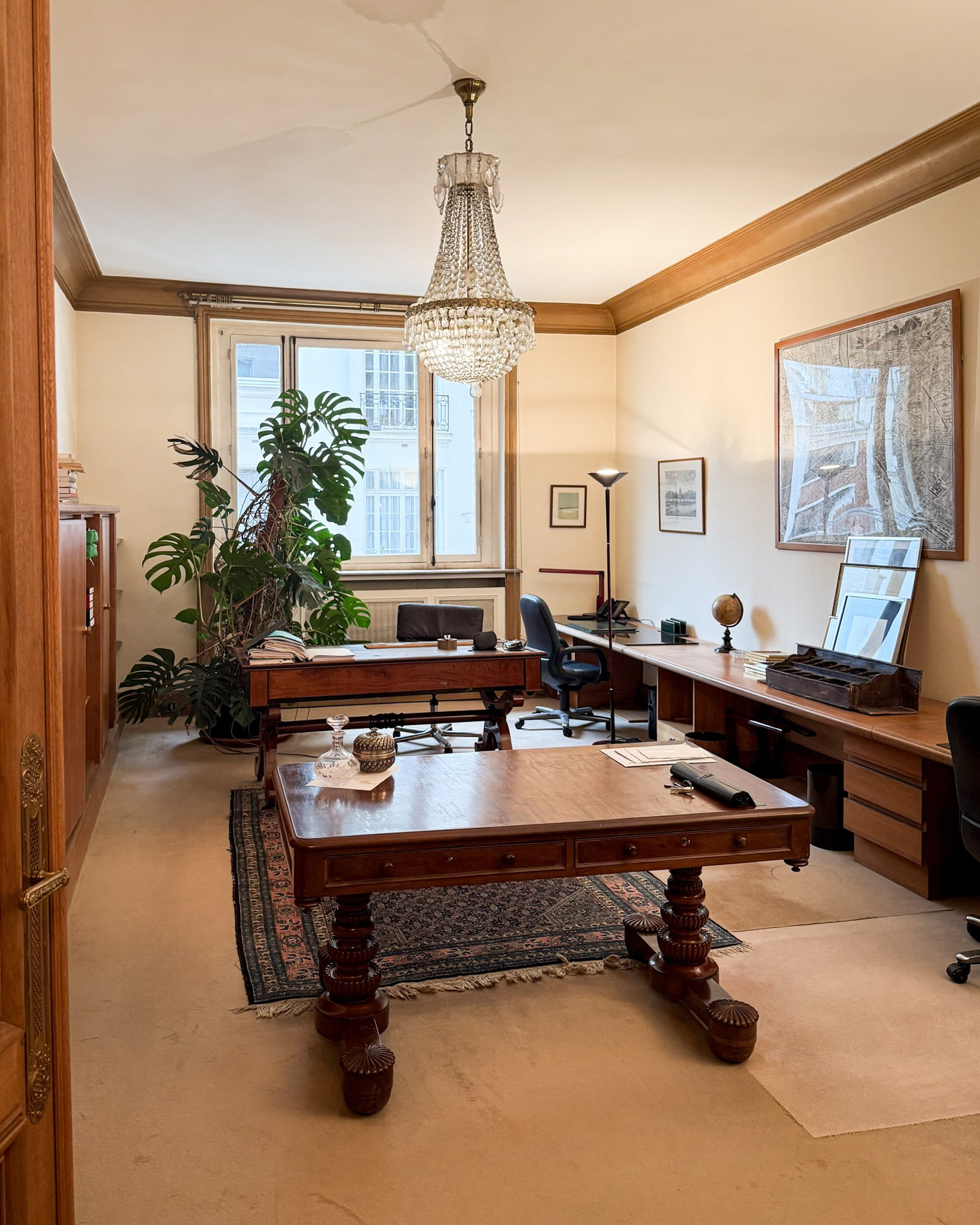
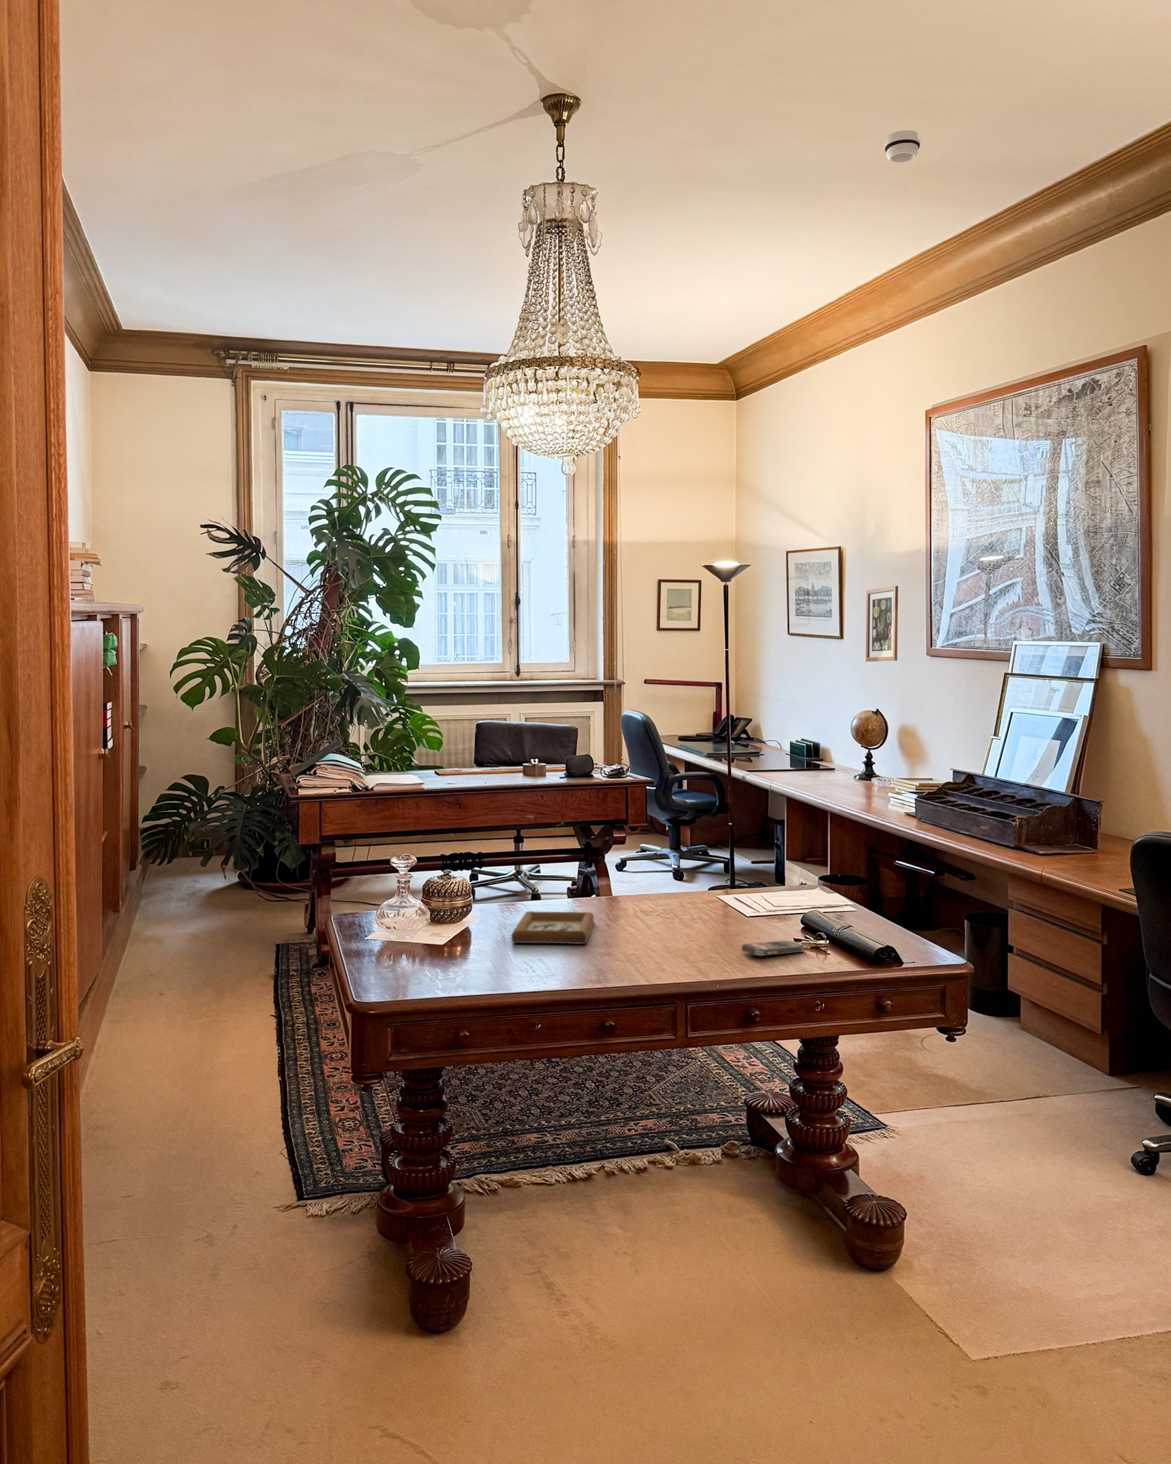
+ wall art [865,586,899,662]
+ smartphone [741,939,805,956]
+ smoke detector [884,130,921,164]
+ picture frame [511,911,594,944]
